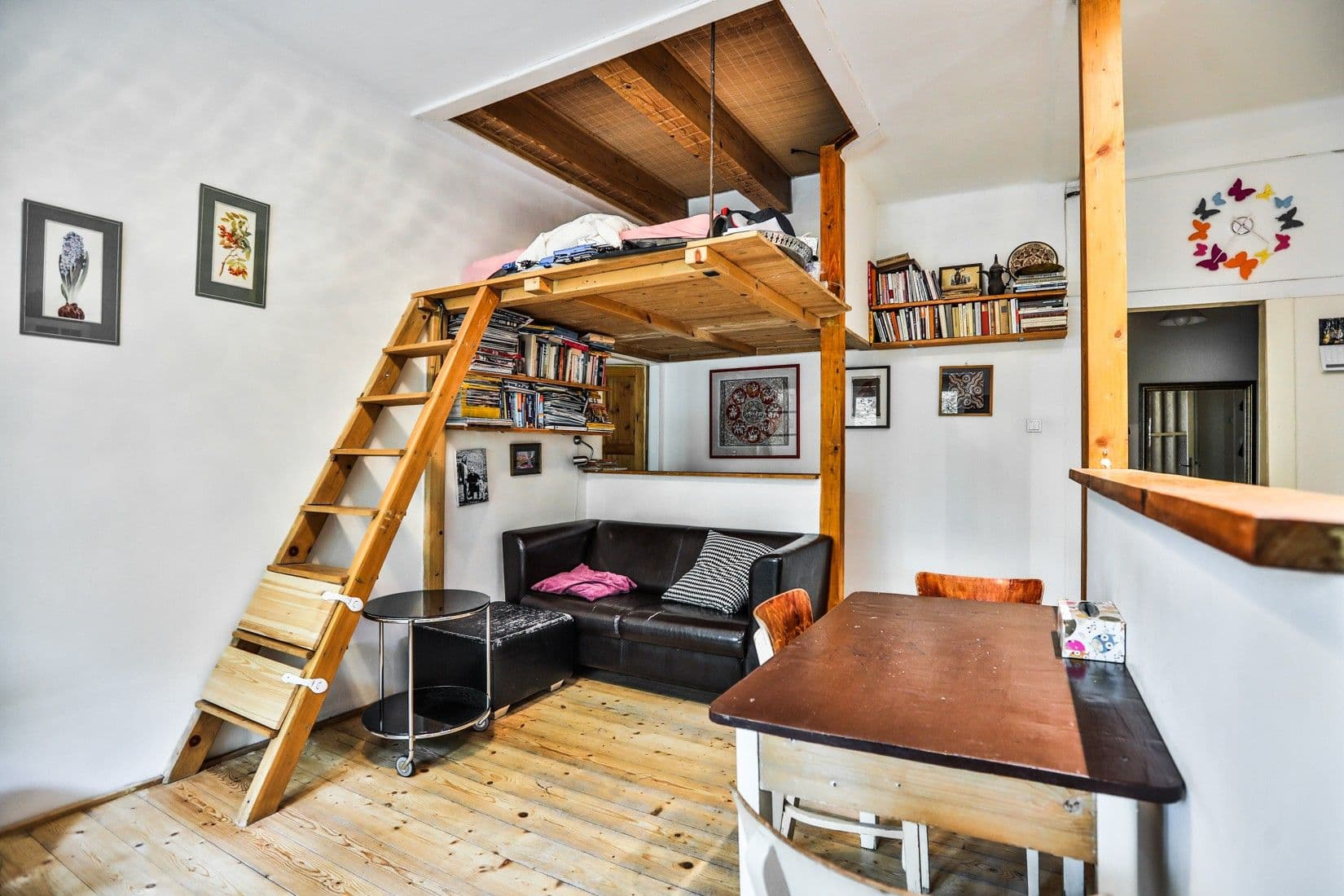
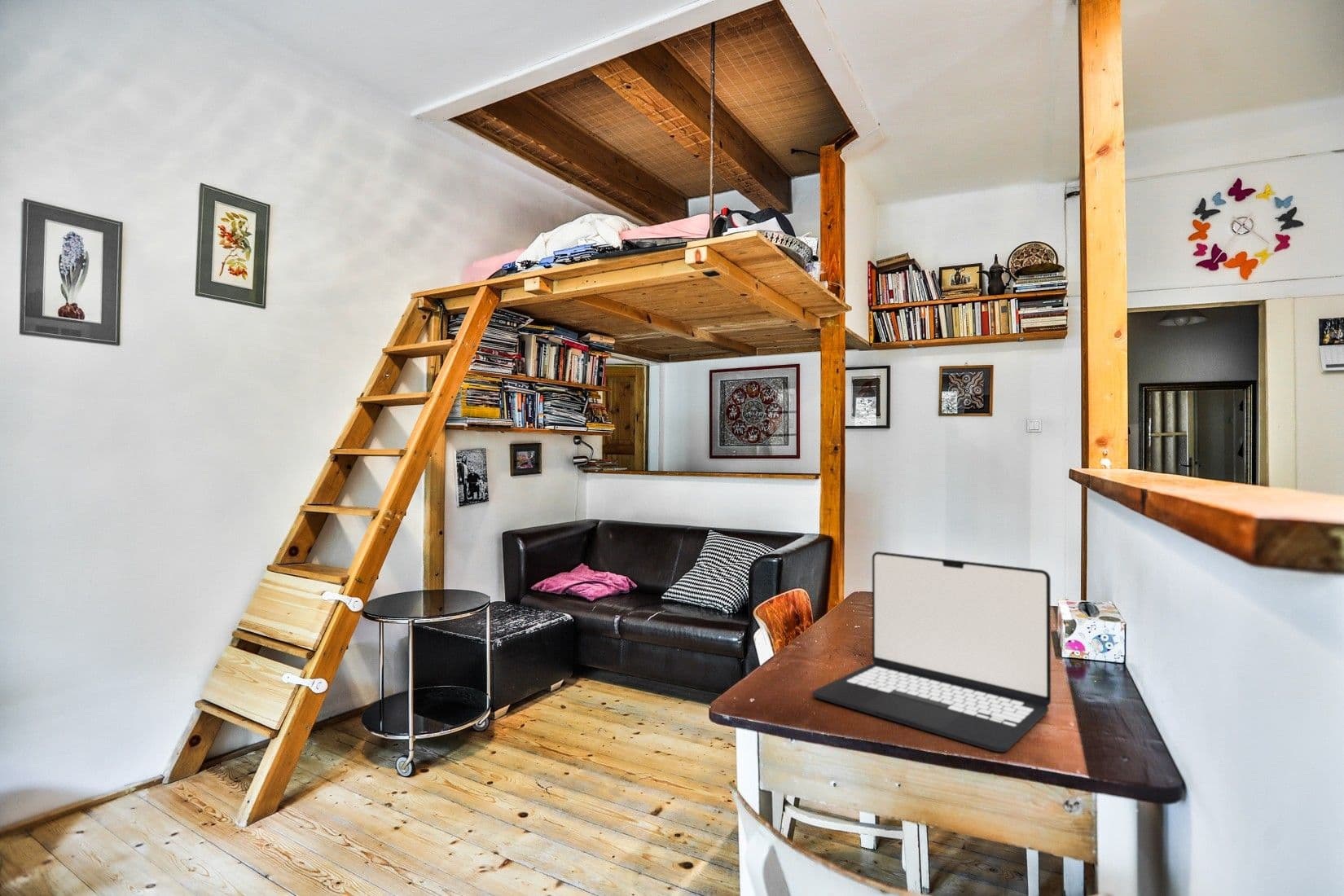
+ laptop [812,551,1052,753]
